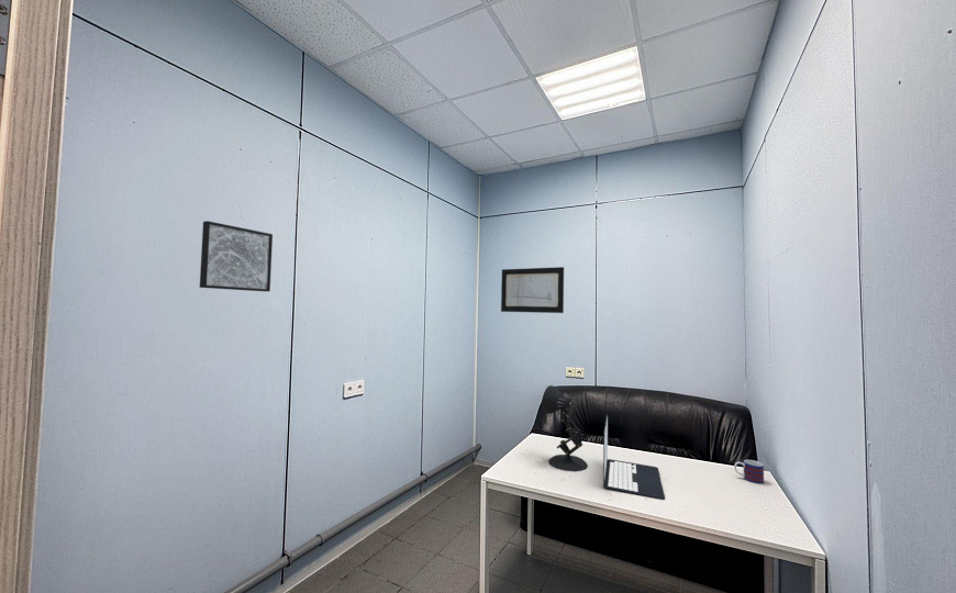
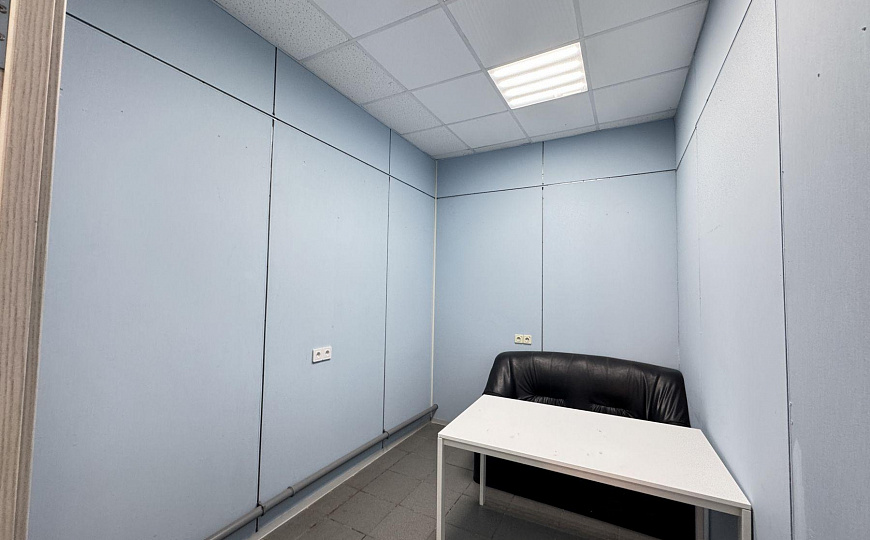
- laptop [602,413,666,501]
- desk lamp [542,384,589,472]
- mug [733,459,765,484]
- wall art [199,220,274,292]
- wall art [500,266,565,314]
